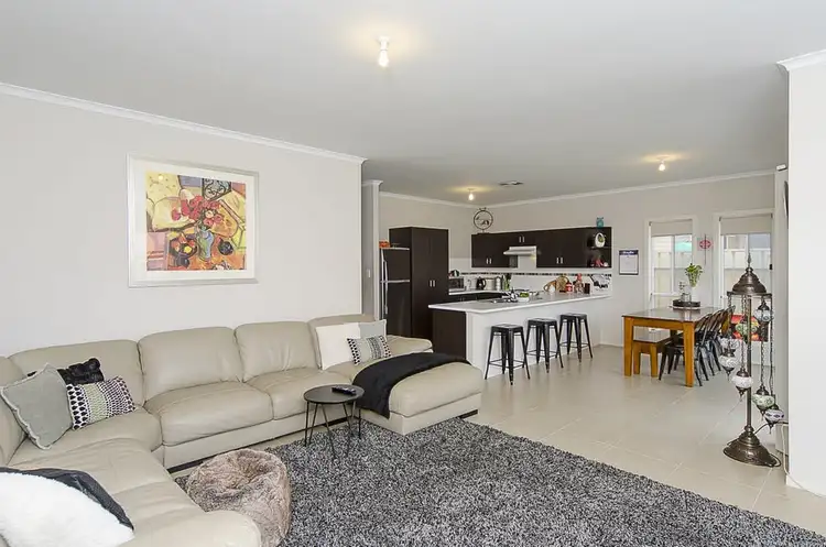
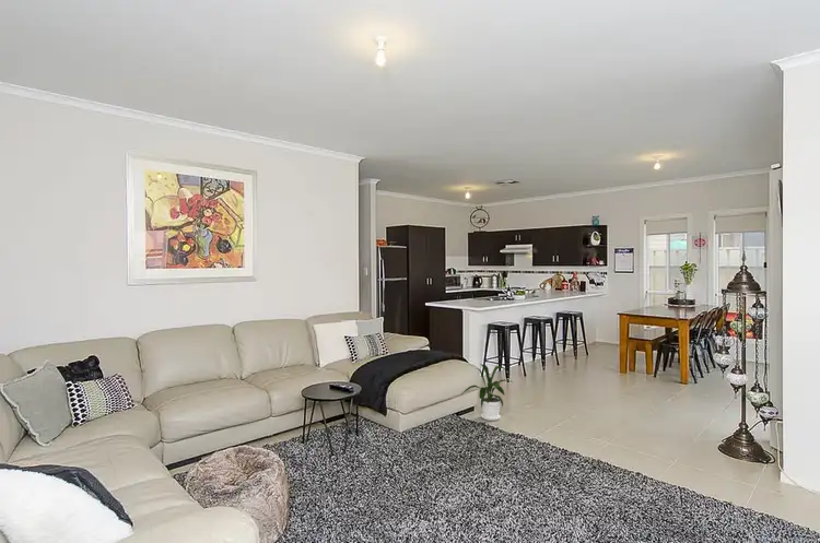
+ house plant [460,364,513,422]
